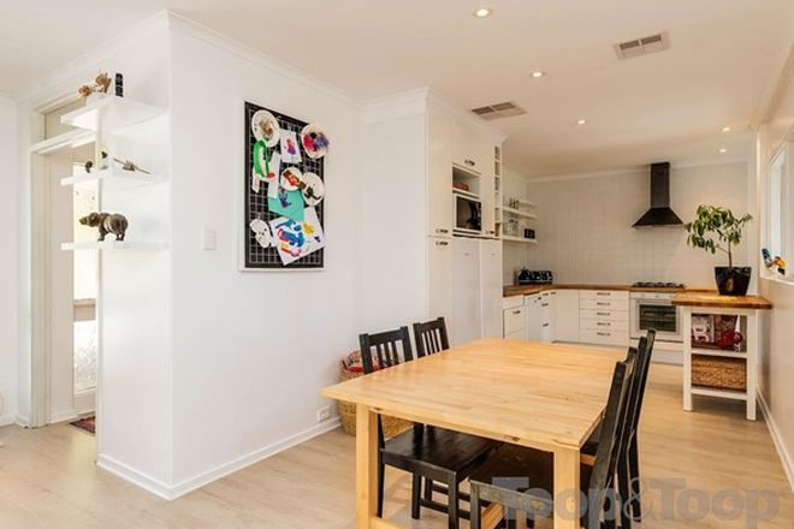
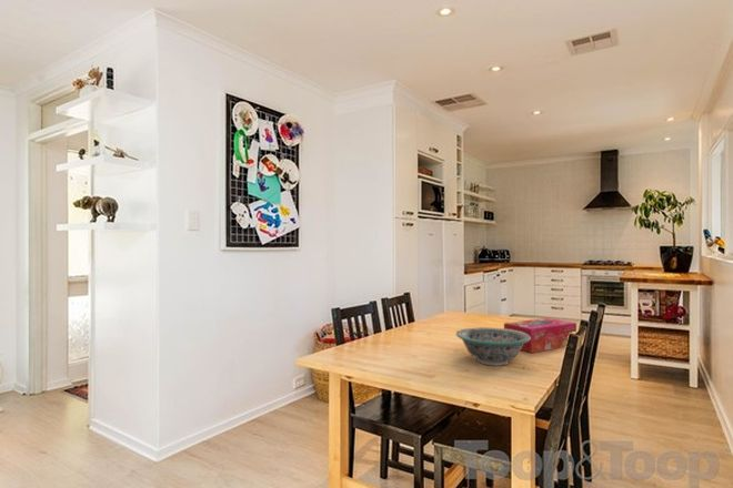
+ tissue box [503,317,578,354]
+ decorative bowl [455,326,531,367]
